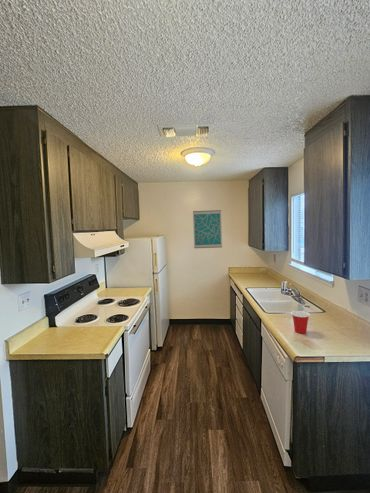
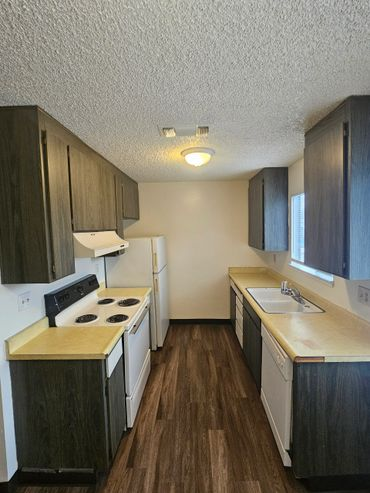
- wall art [192,209,223,249]
- cup [290,310,311,334]
